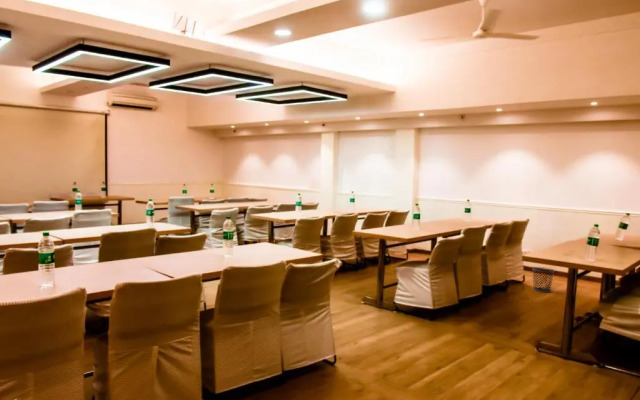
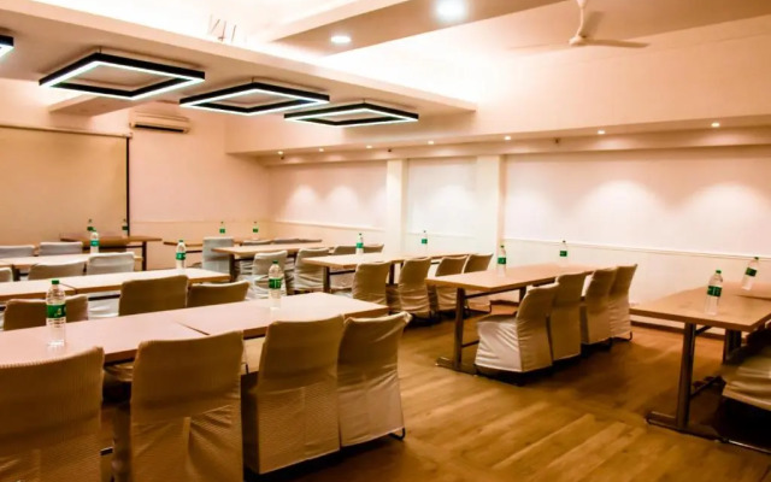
- waste bin [531,266,555,293]
